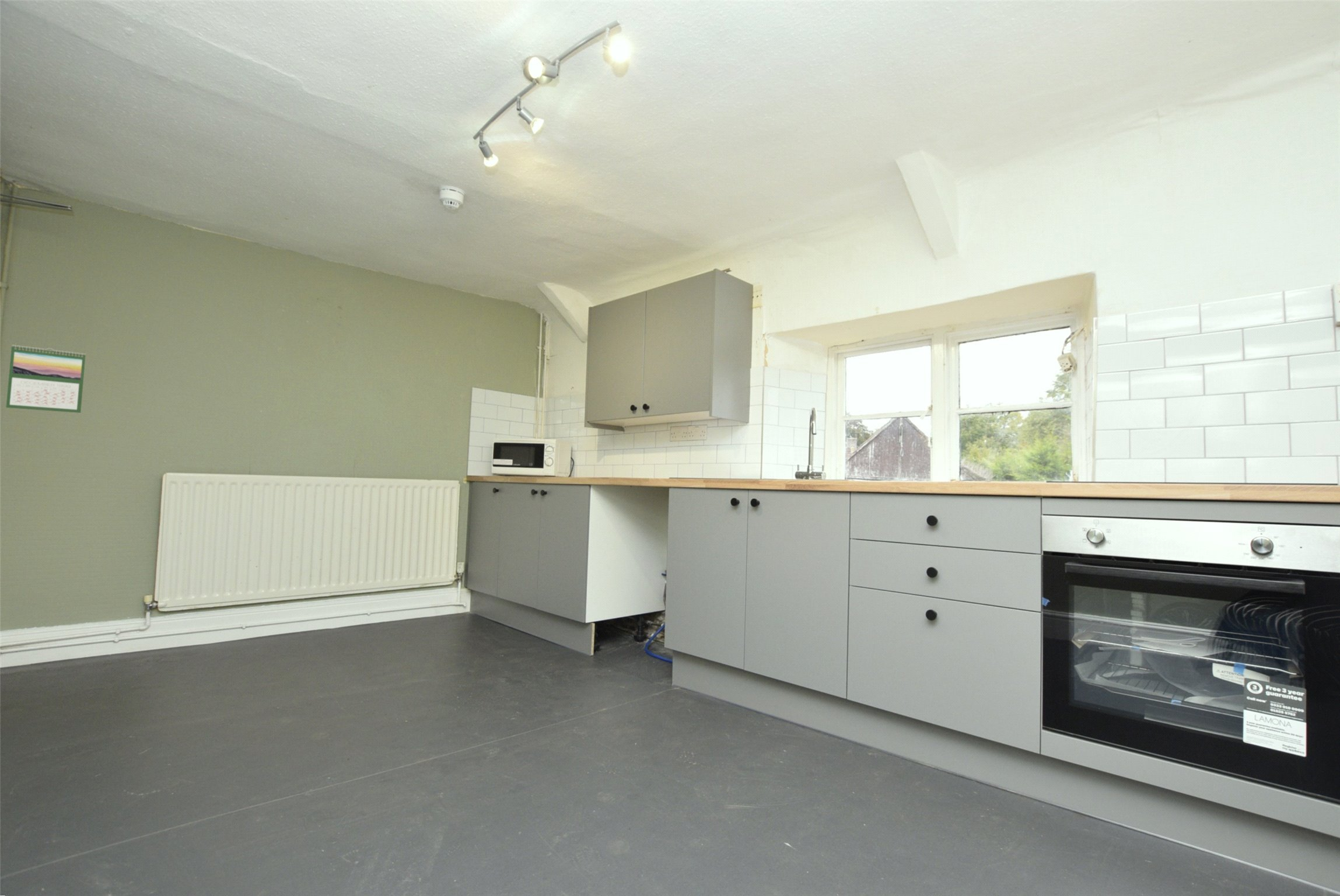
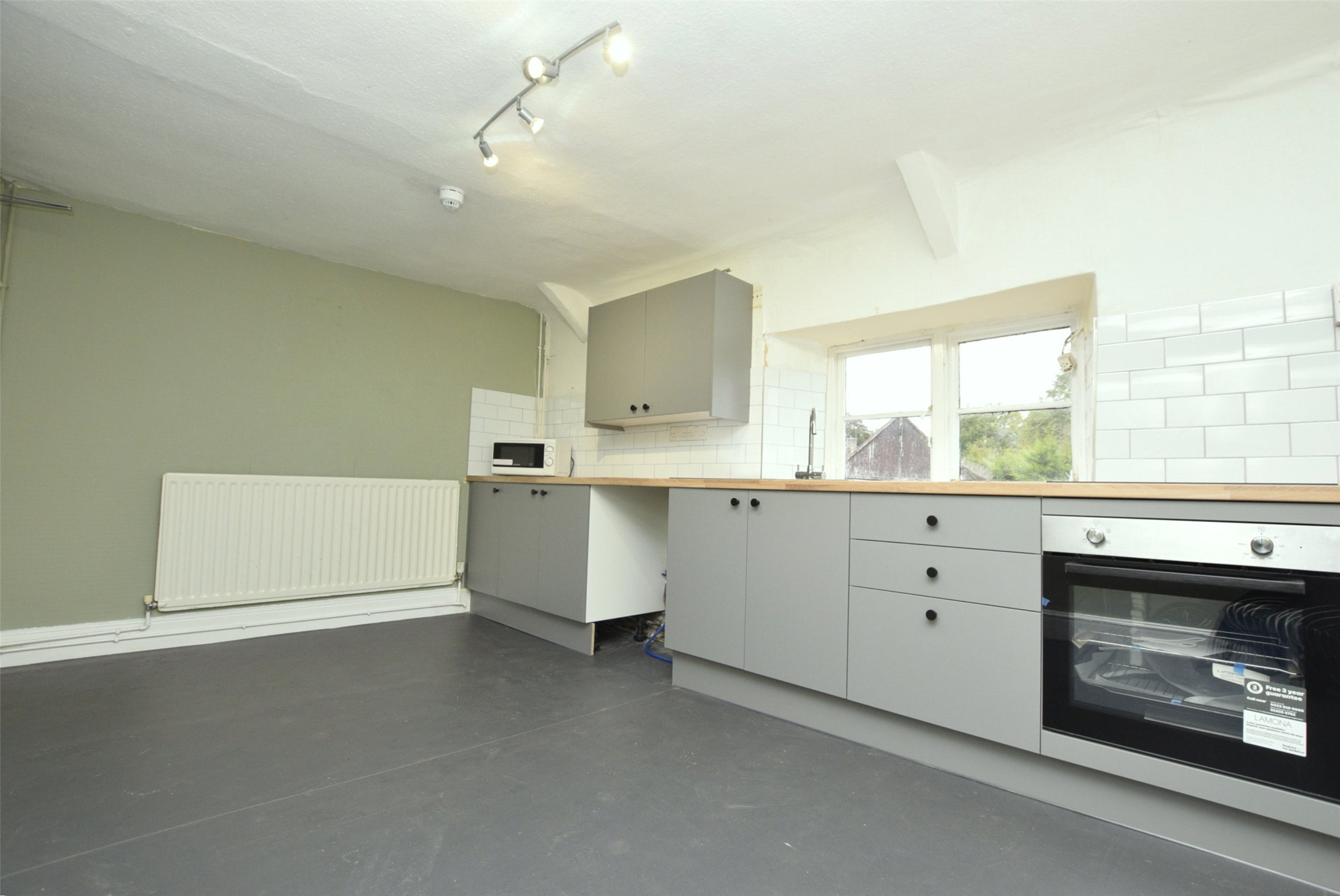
- calendar [5,344,86,414]
